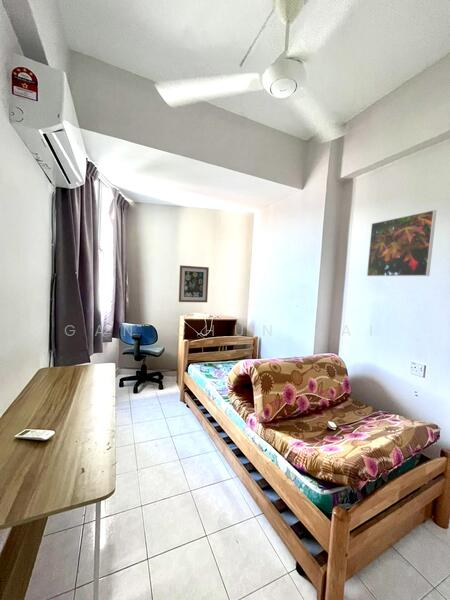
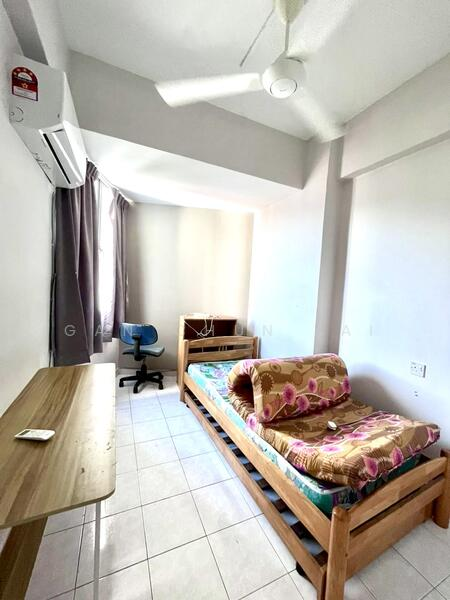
- wall art [178,264,210,303]
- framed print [366,209,437,277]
